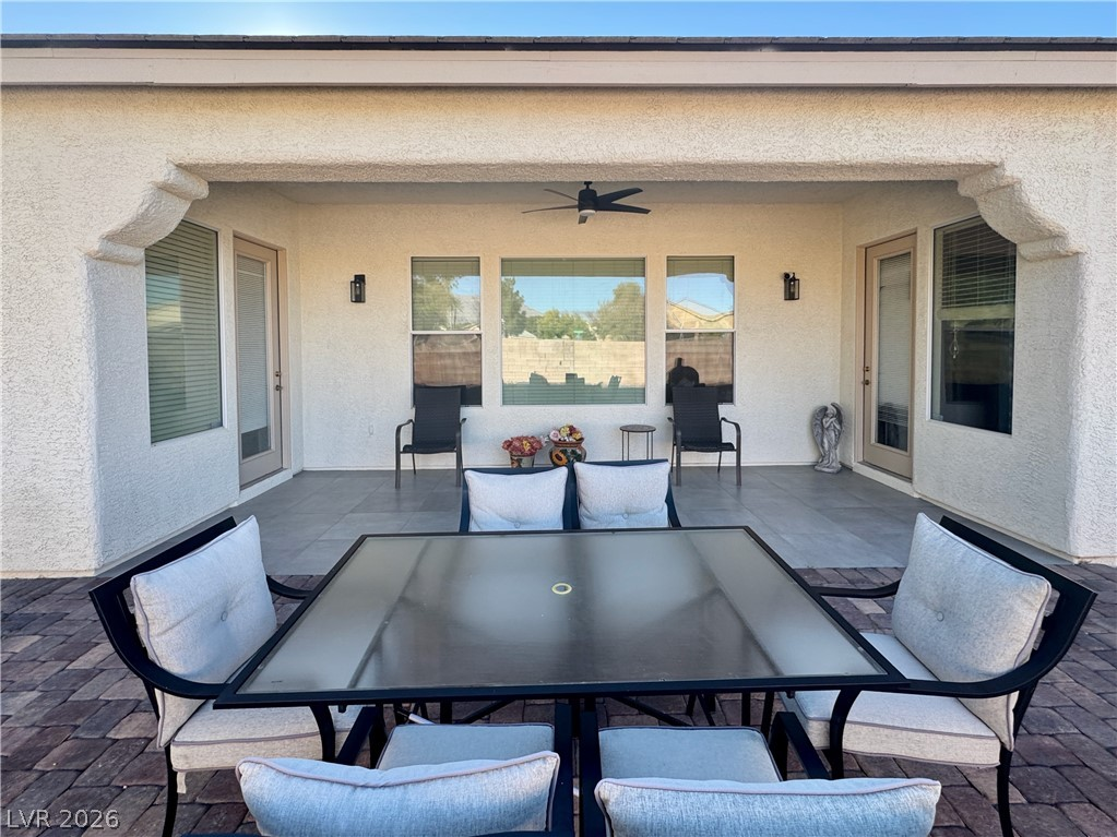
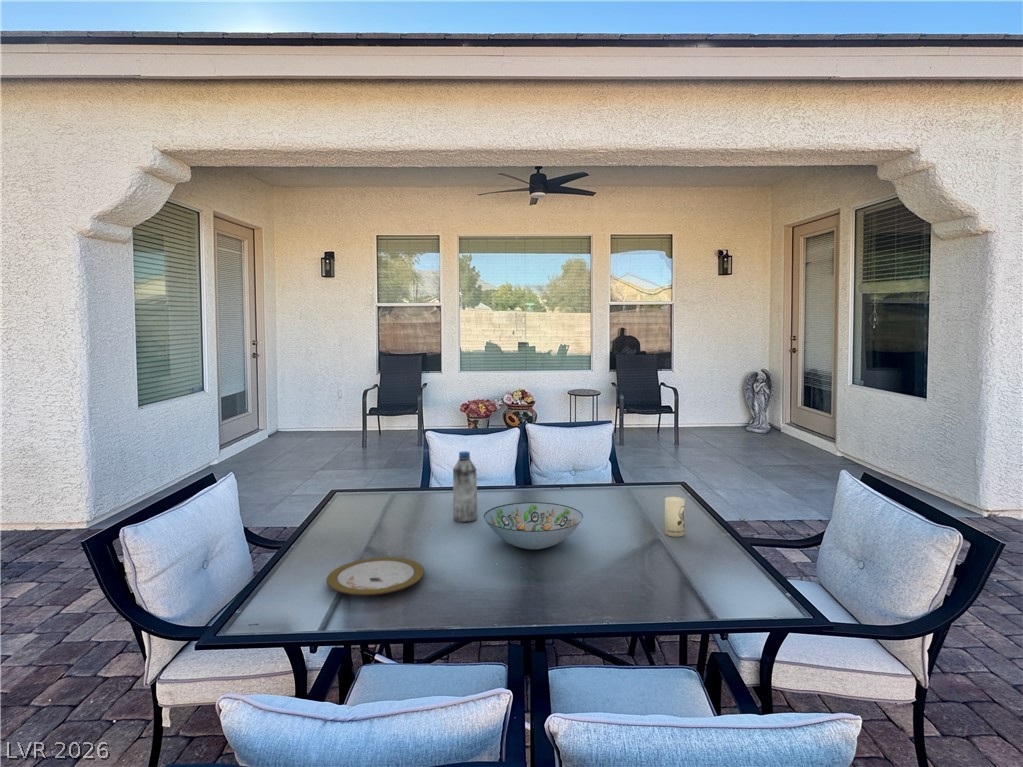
+ water bottle [452,450,478,523]
+ decorative bowl [483,501,584,551]
+ plate [326,556,425,596]
+ candle [664,496,686,538]
